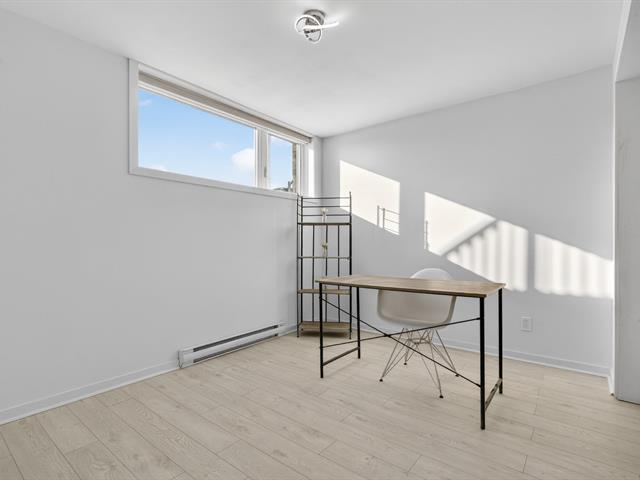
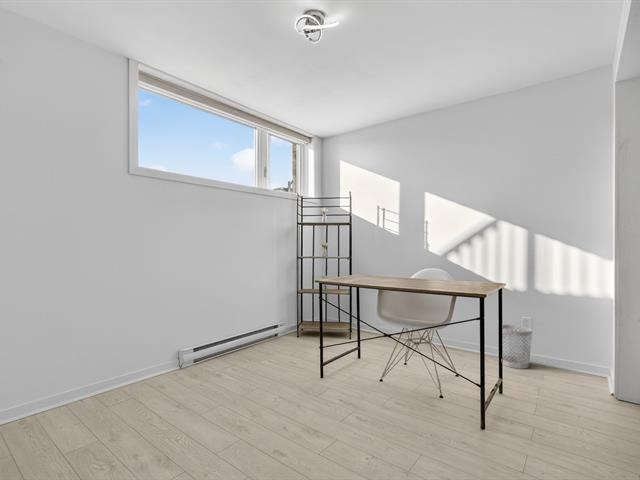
+ wastebasket [502,324,533,370]
